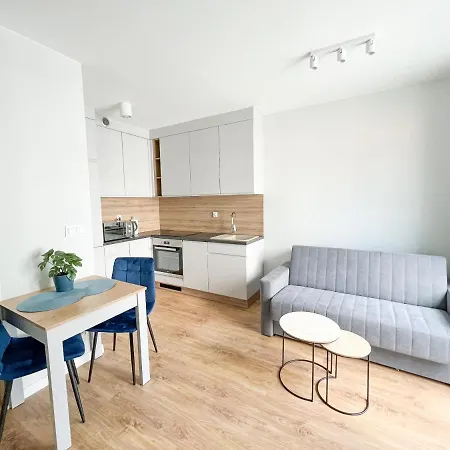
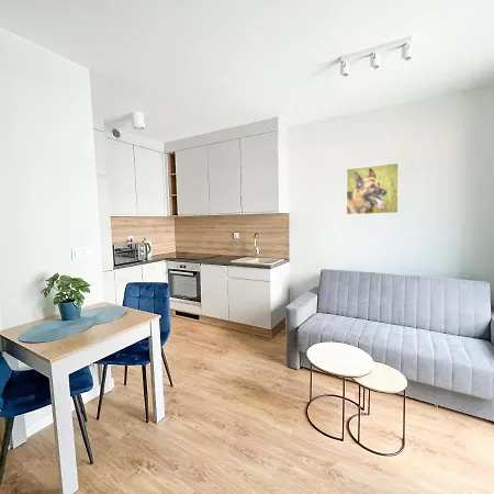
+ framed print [345,161,400,216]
